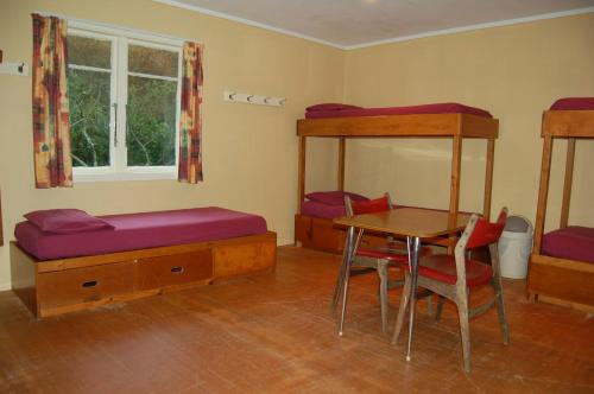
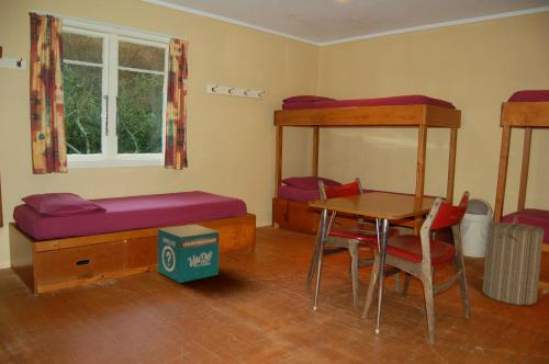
+ laundry hamper [481,214,546,306]
+ product box [156,224,221,284]
